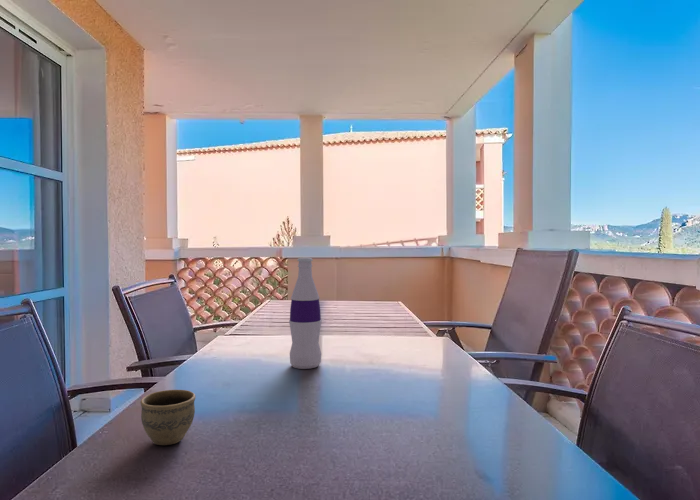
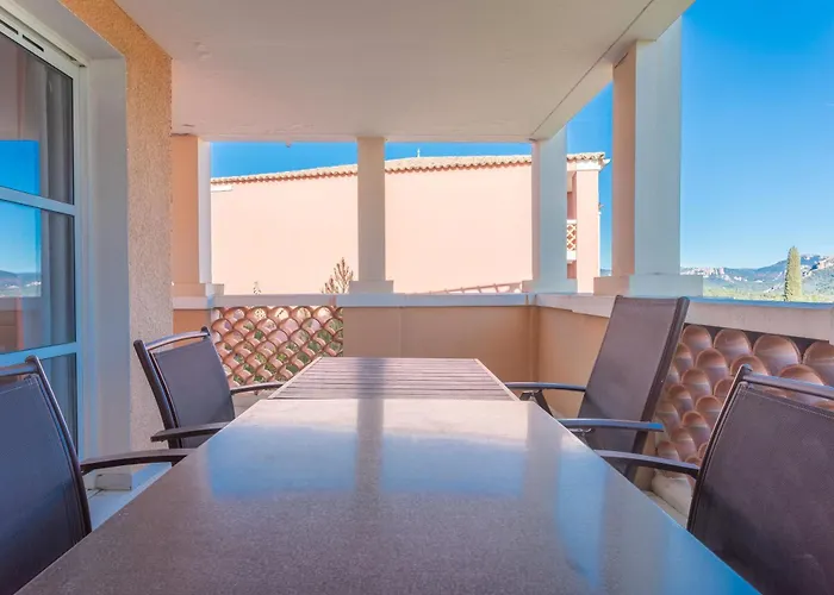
- bottle [288,257,323,370]
- cup [139,389,197,446]
